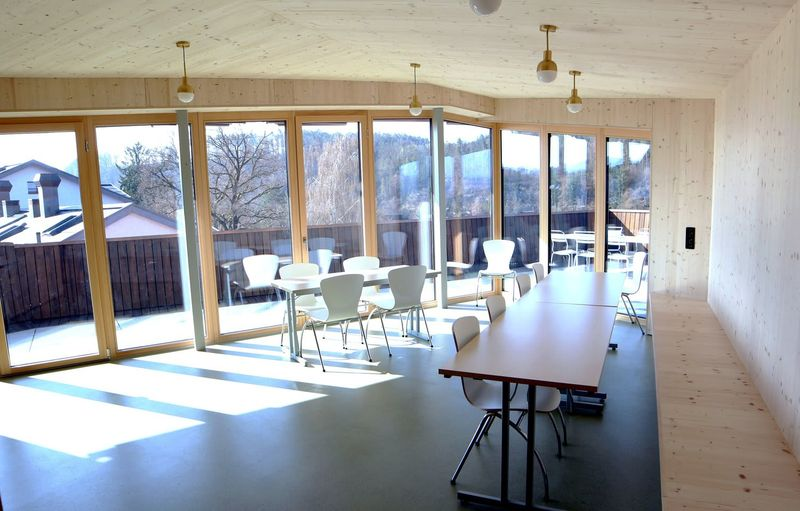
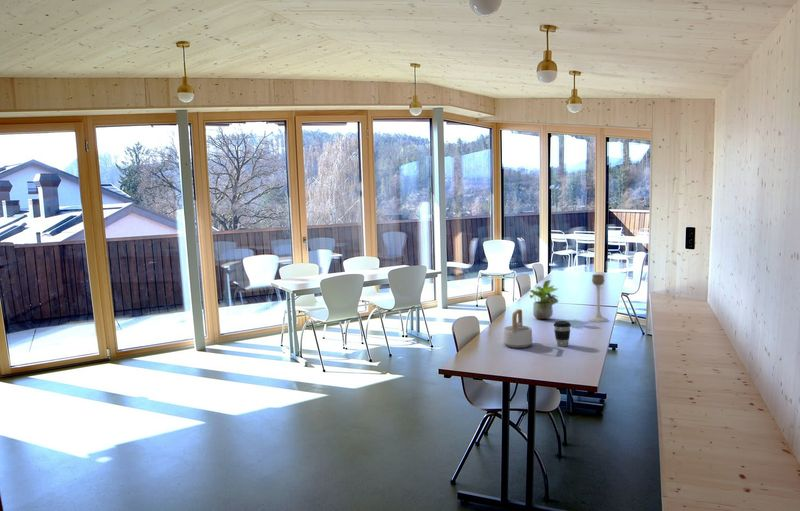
+ coffee cup [553,320,572,347]
+ teapot [502,308,534,349]
+ potted plant [528,279,560,320]
+ candle holder [588,273,609,323]
